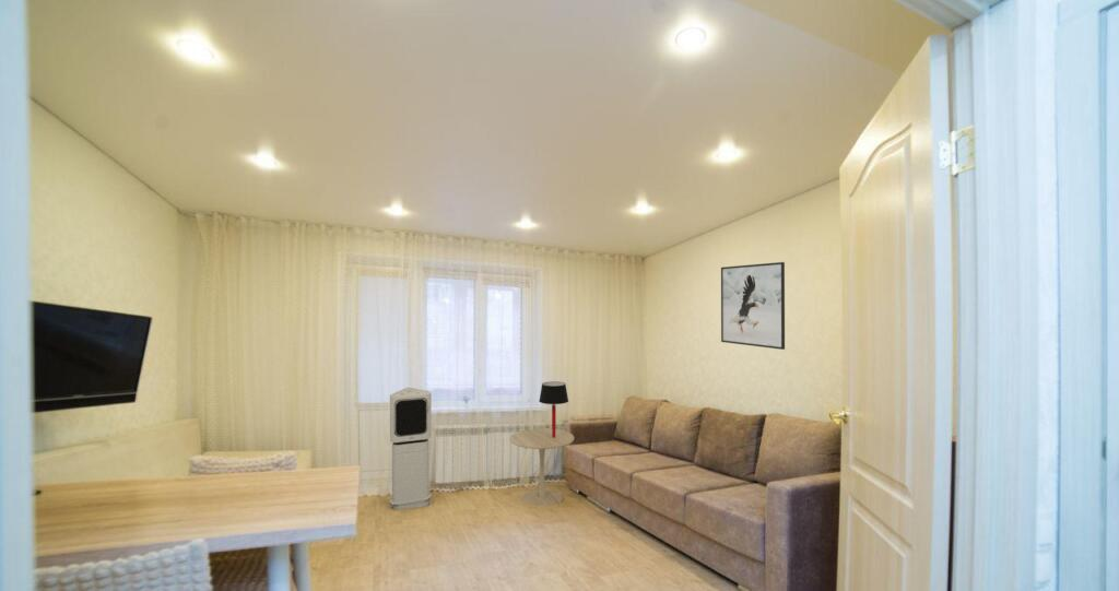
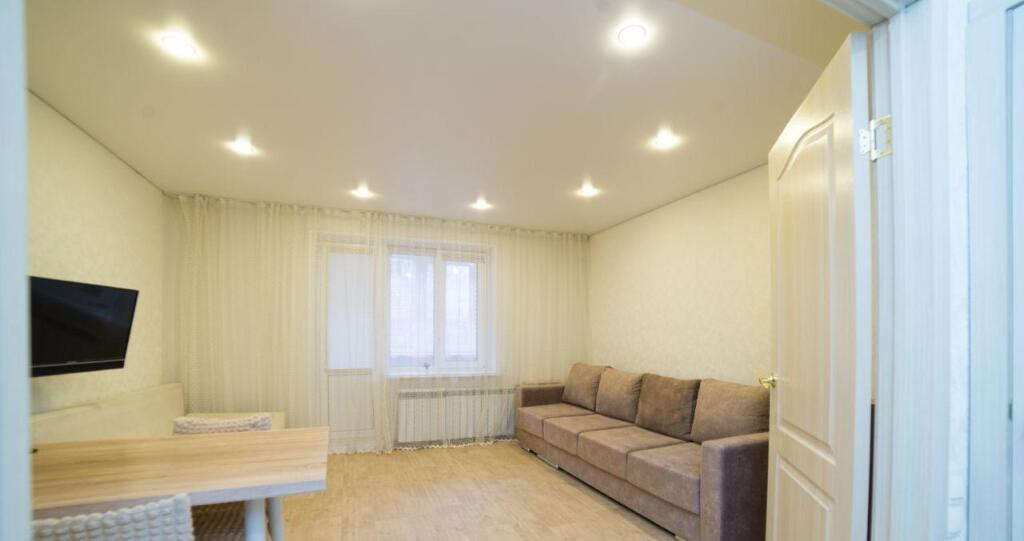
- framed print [720,261,786,351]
- air purifier [389,387,433,510]
- table lamp [538,380,569,438]
- side table [509,427,575,507]
